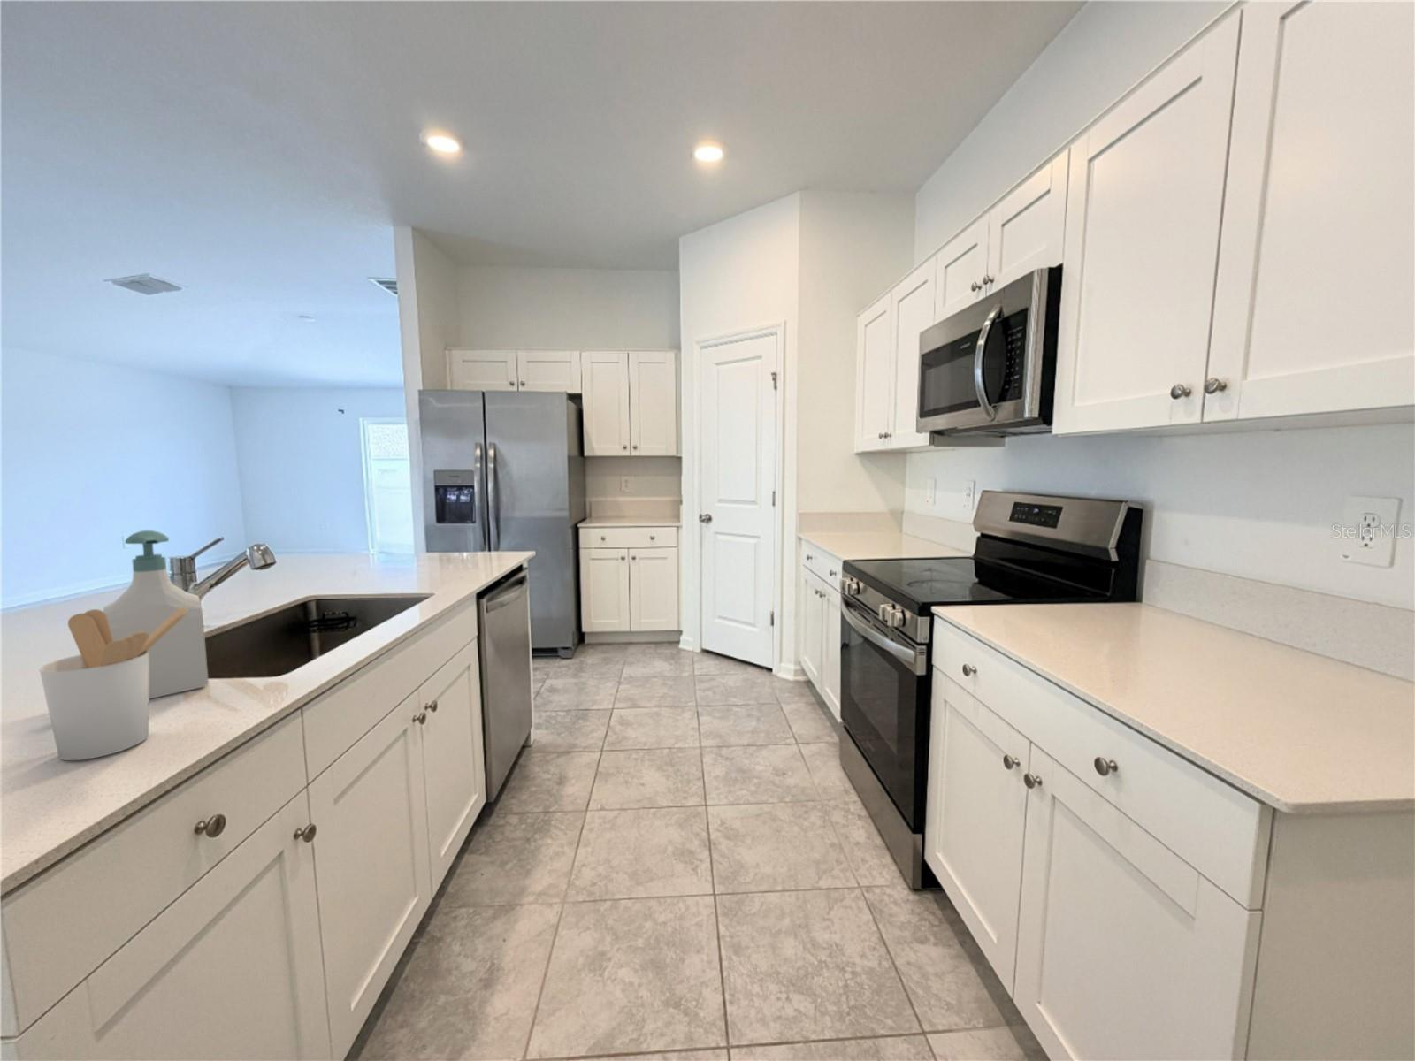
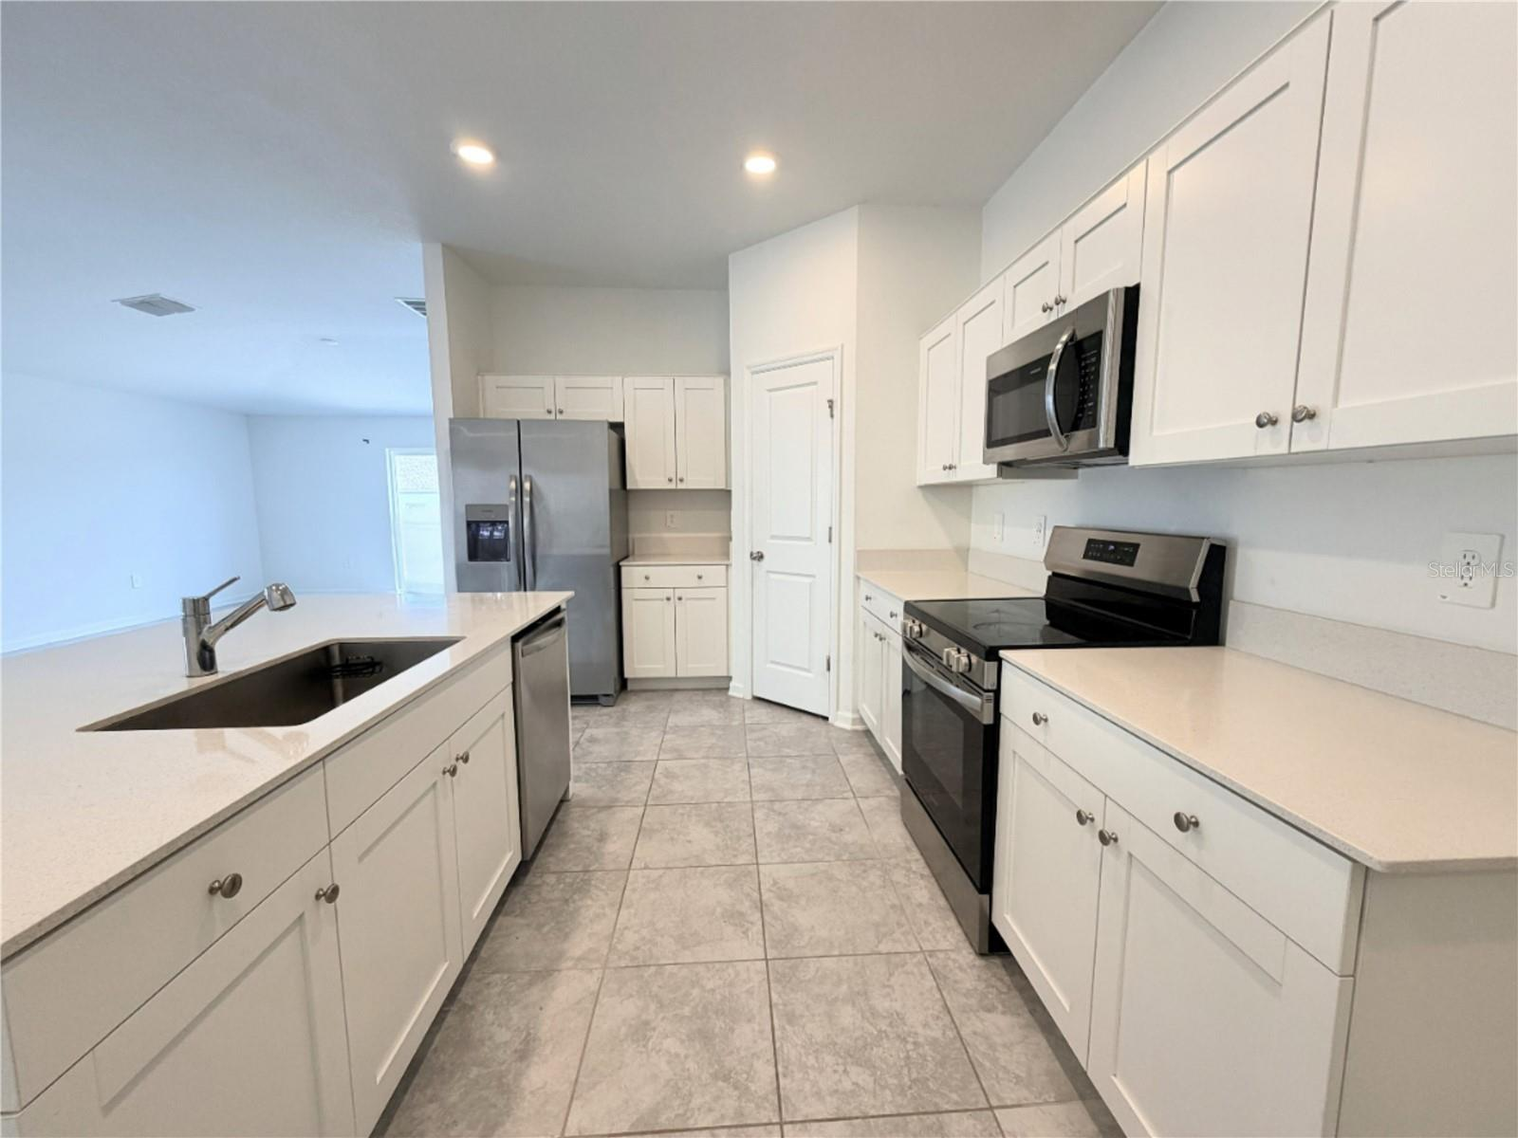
- utensil holder [39,606,188,761]
- soap bottle [103,529,209,700]
